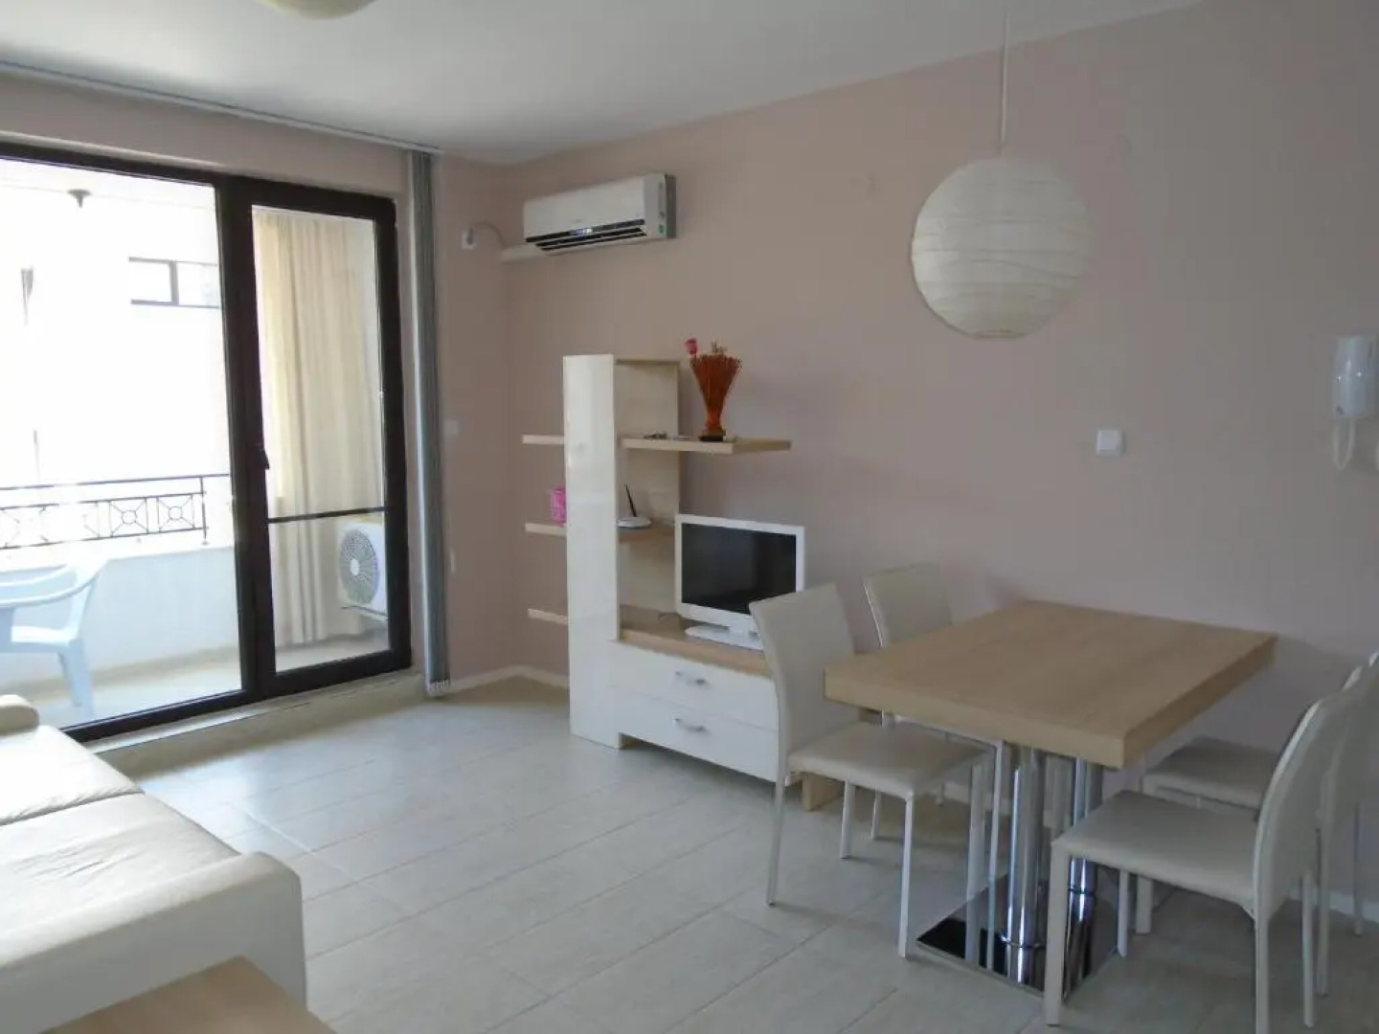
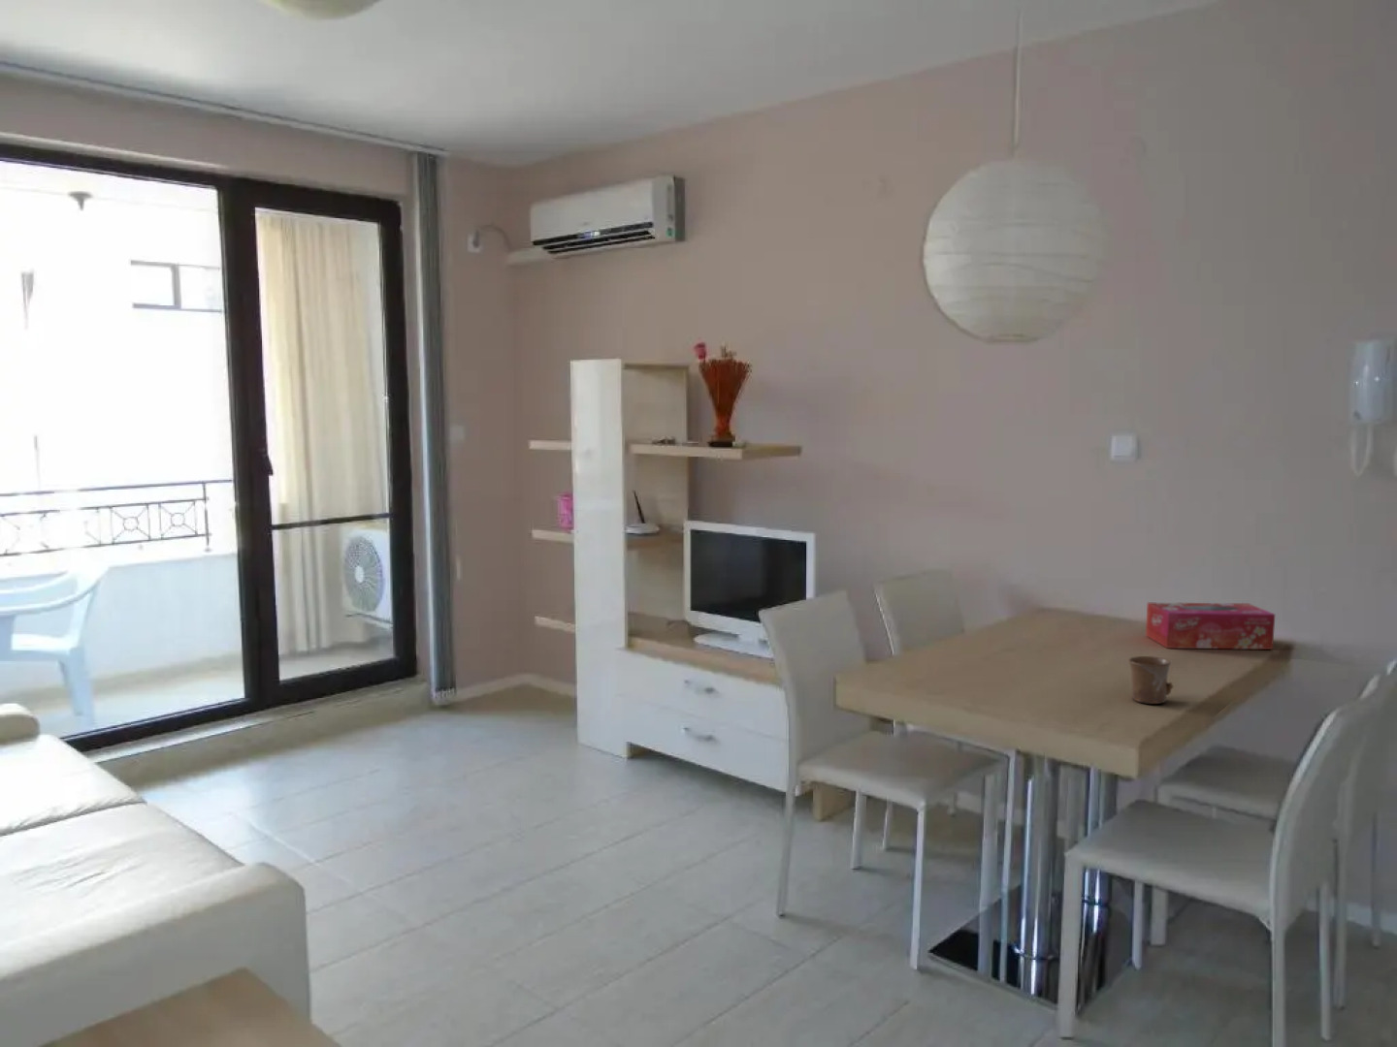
+ mug [1128,655,1175,705]
+ tissue box [1145,602,1276,650]
